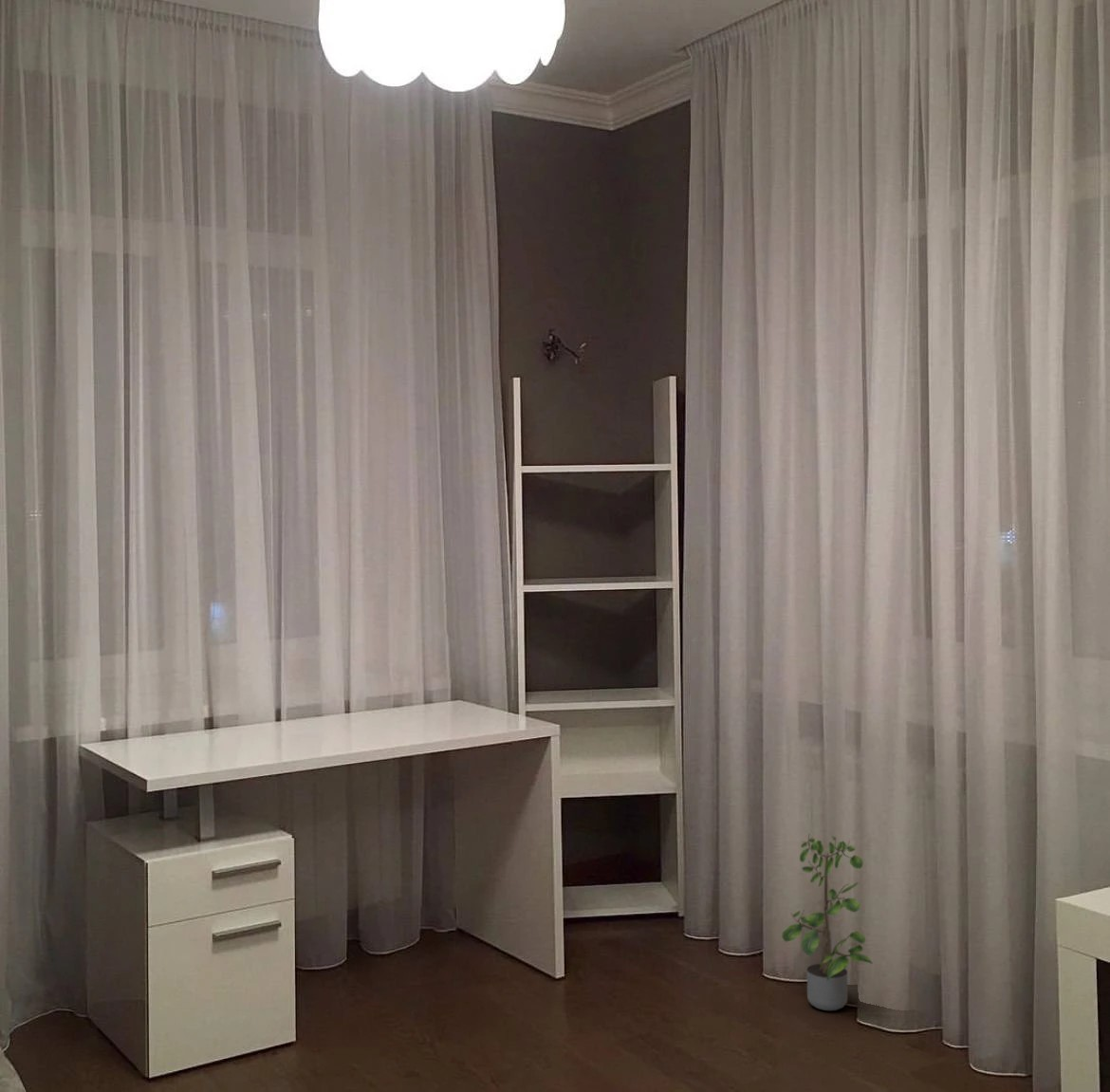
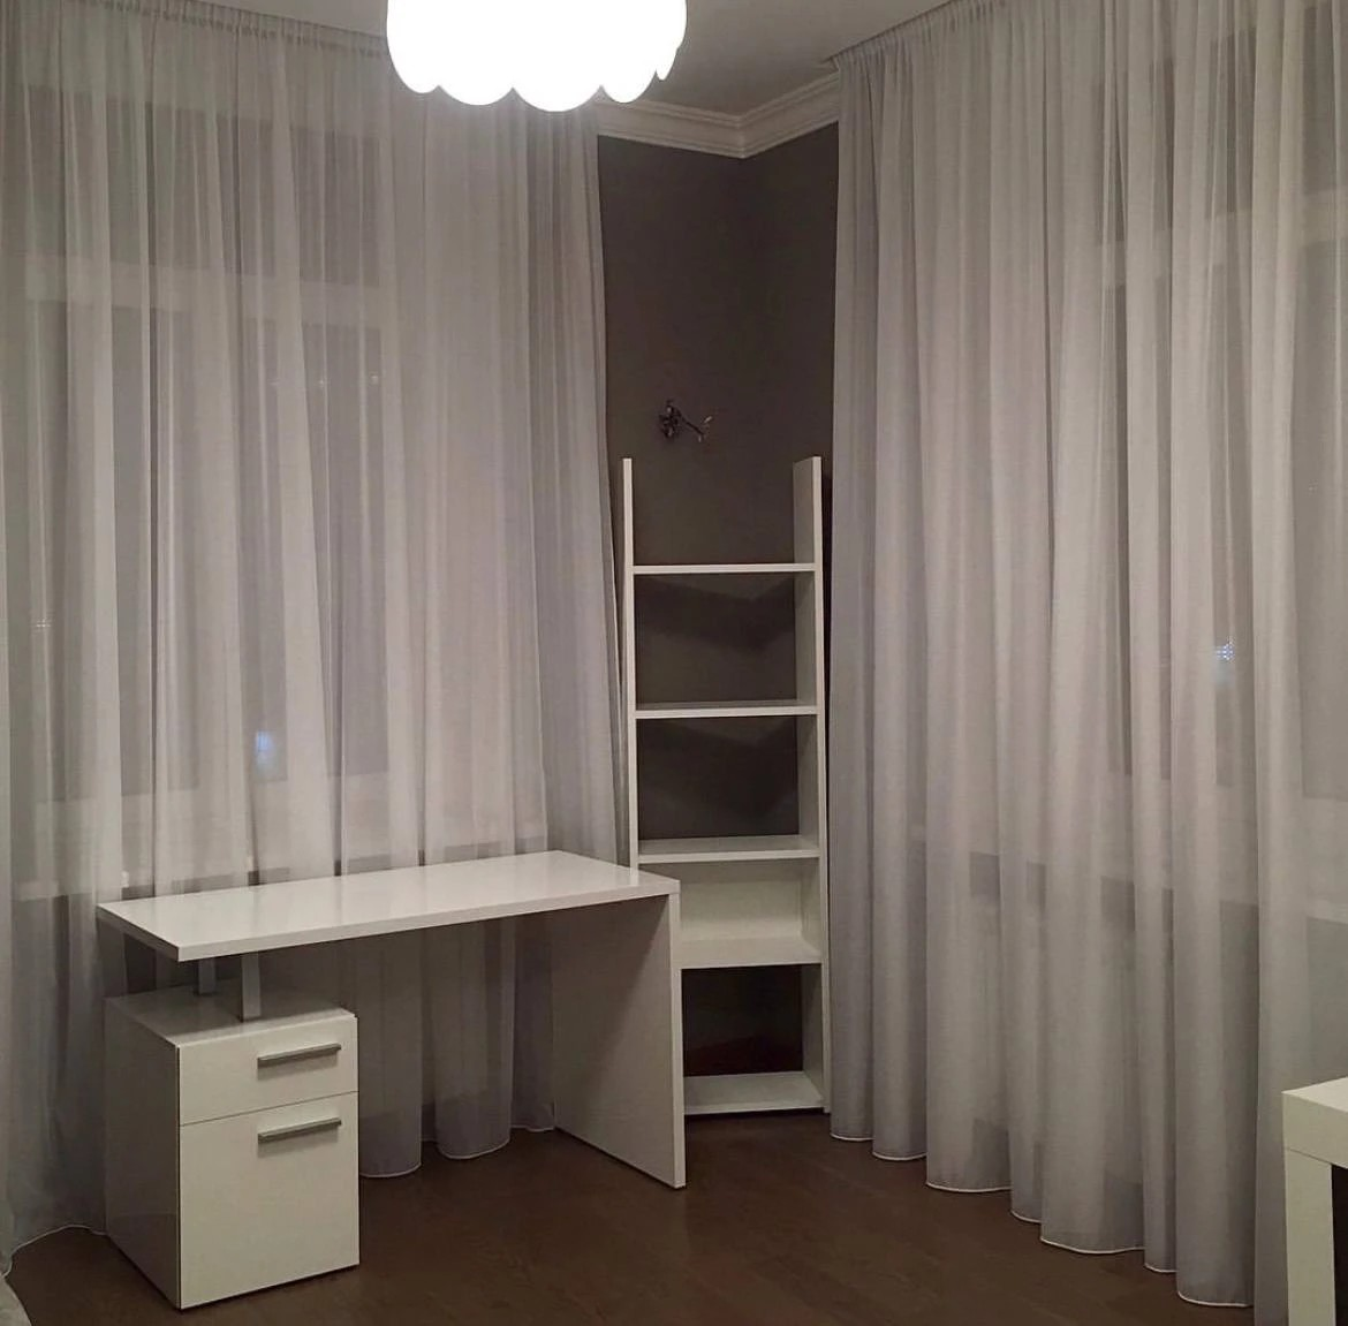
- potted plant [781,832,875,1011]
